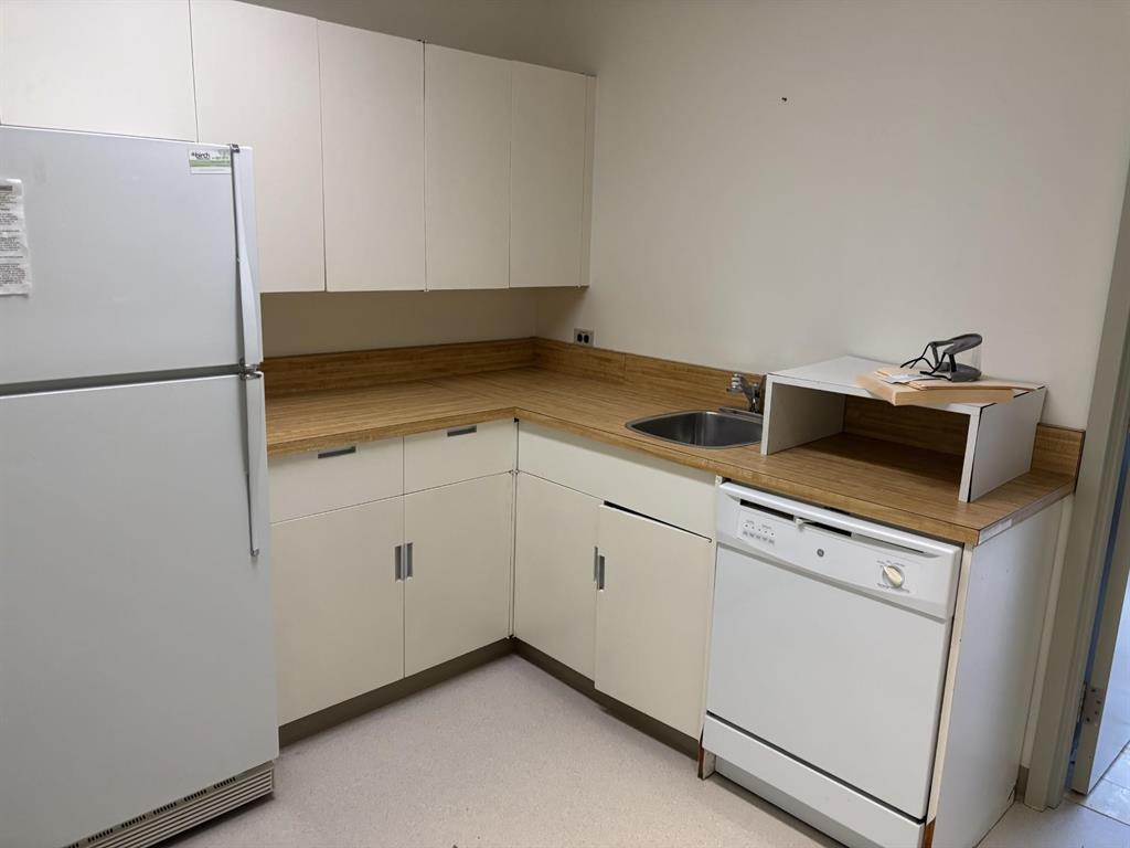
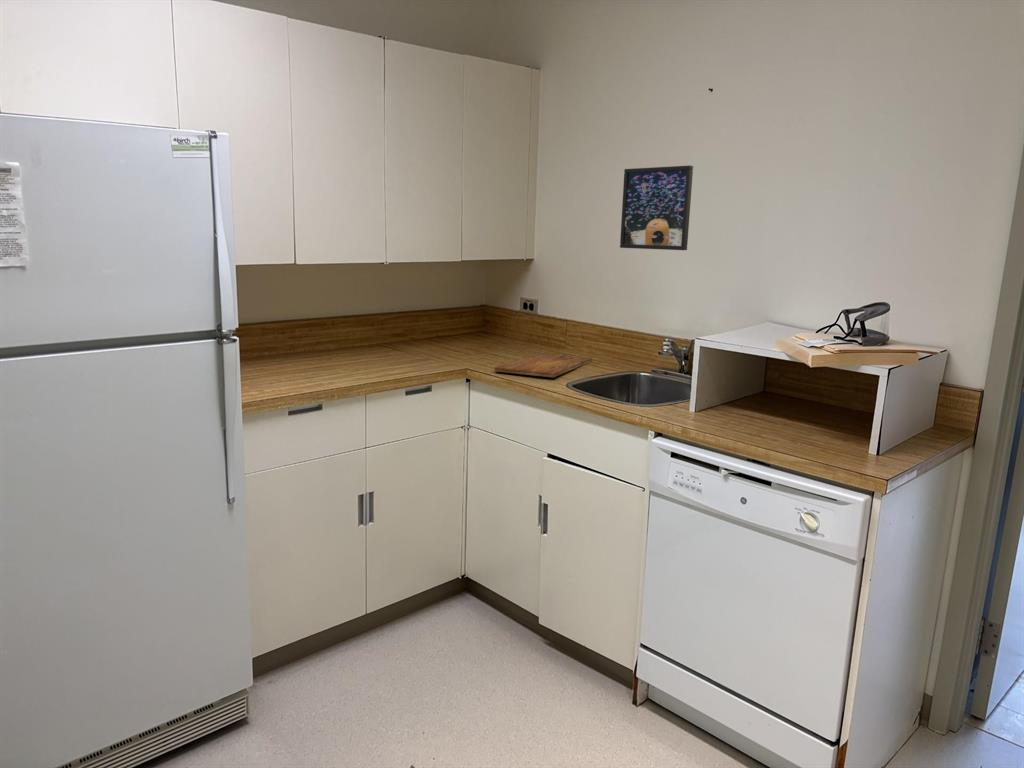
+ cutting board [494,352,593,378]
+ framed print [619,164,694,251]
